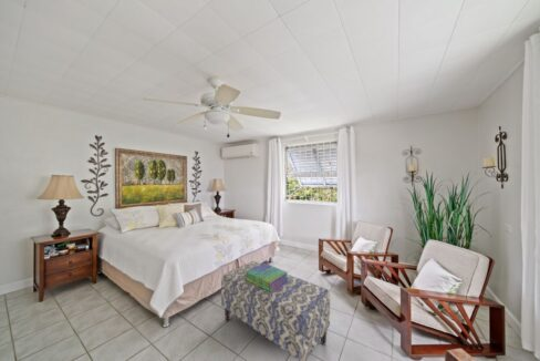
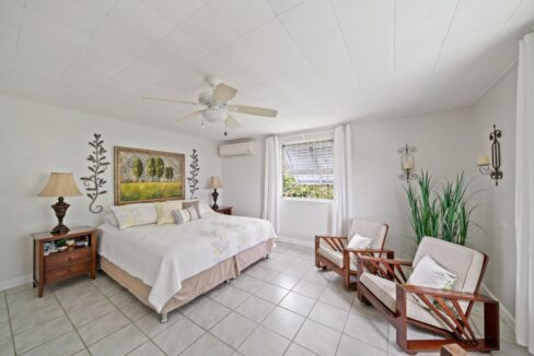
- bench [220,260,331,361]
- stack of books [245,262,289,293]
